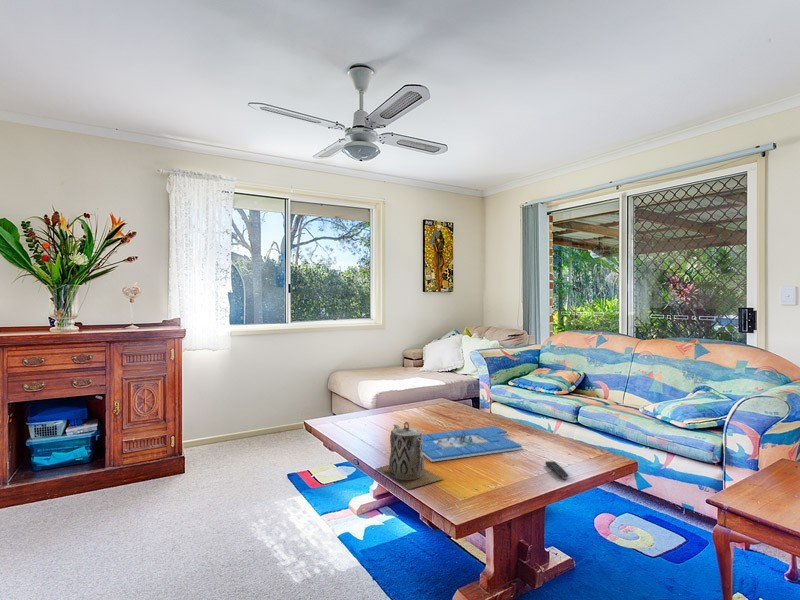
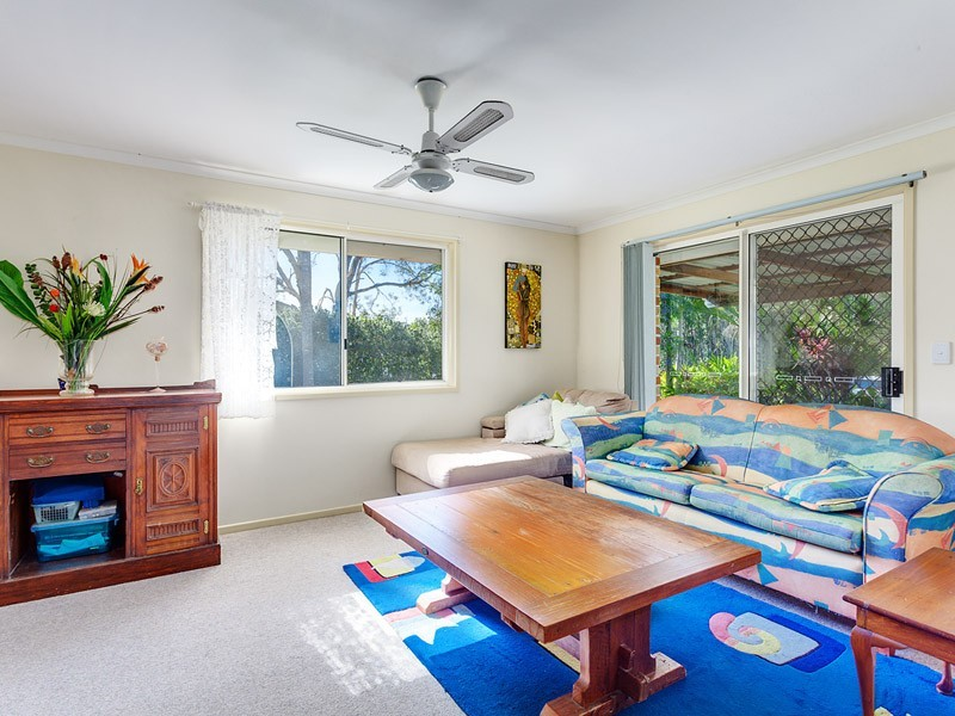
- teapot [375,421,445,490]
- board game [422,425,524,463]
- remote control [544,460,570,480]
